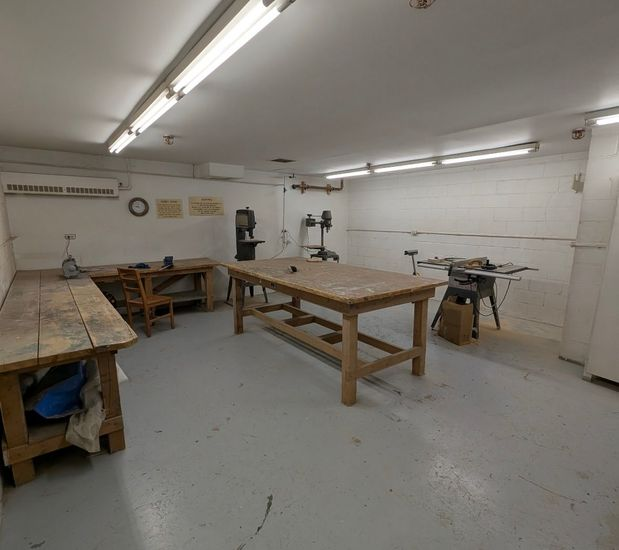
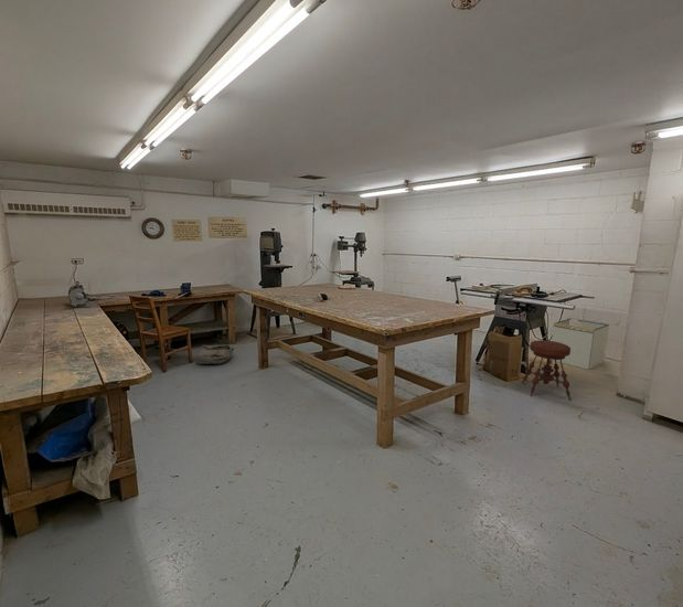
+ bag [194,342,235,365]
+ stool [521,339,572,402]
+ storage bin [551,318,610,371]
